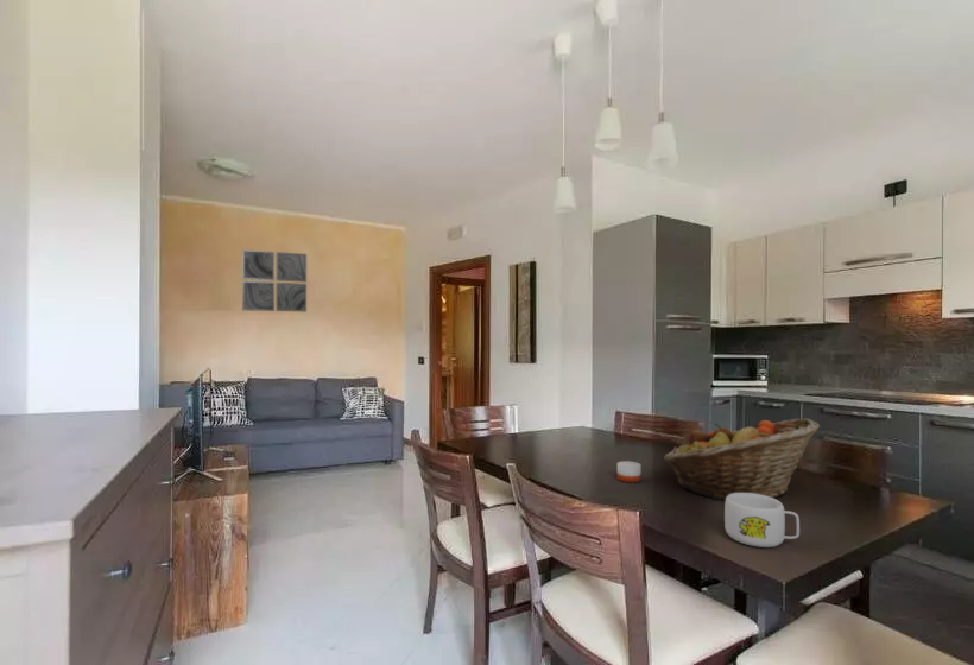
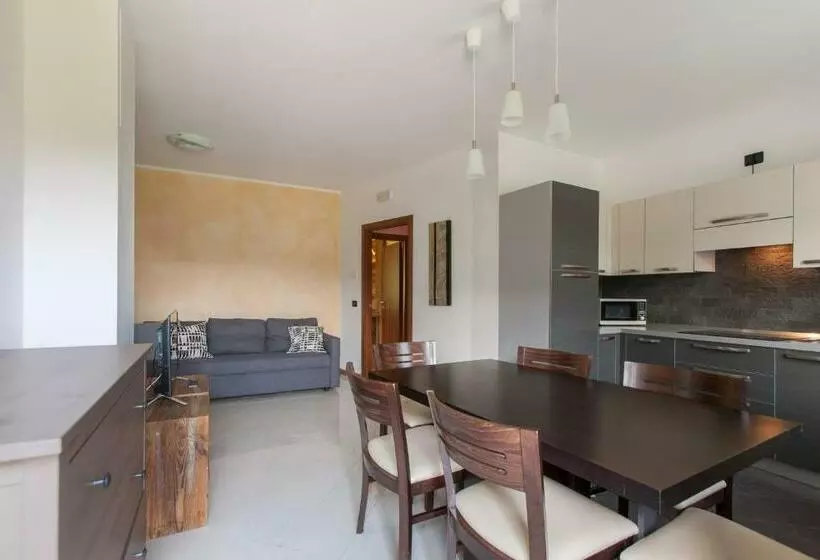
- fruit basket [663,417,821,501]
- candle [616,460,643,483]
- mug [723,493,801,549]
- wall art [241,248,308,314]
